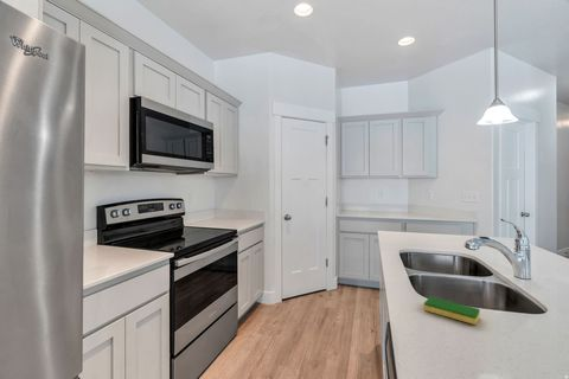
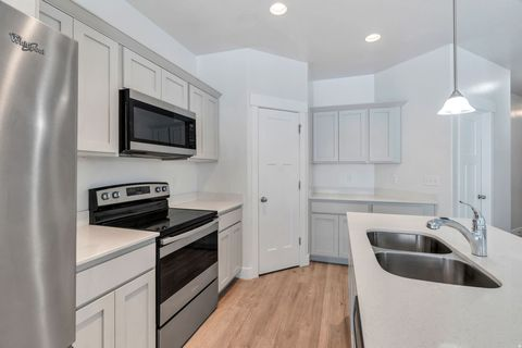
- dish sponge [423,296,481,326]
